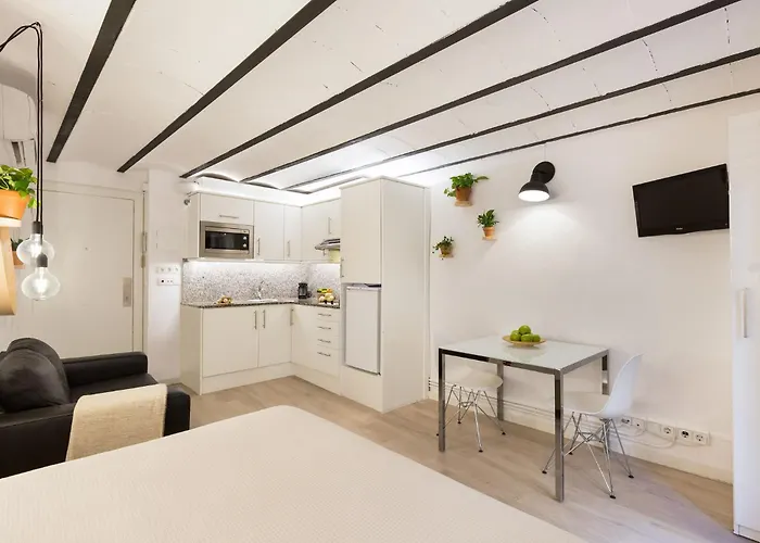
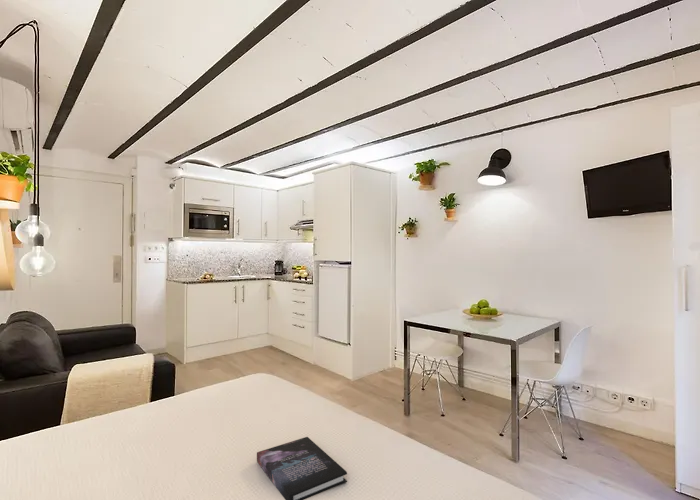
+ book [256,436,348,500]
